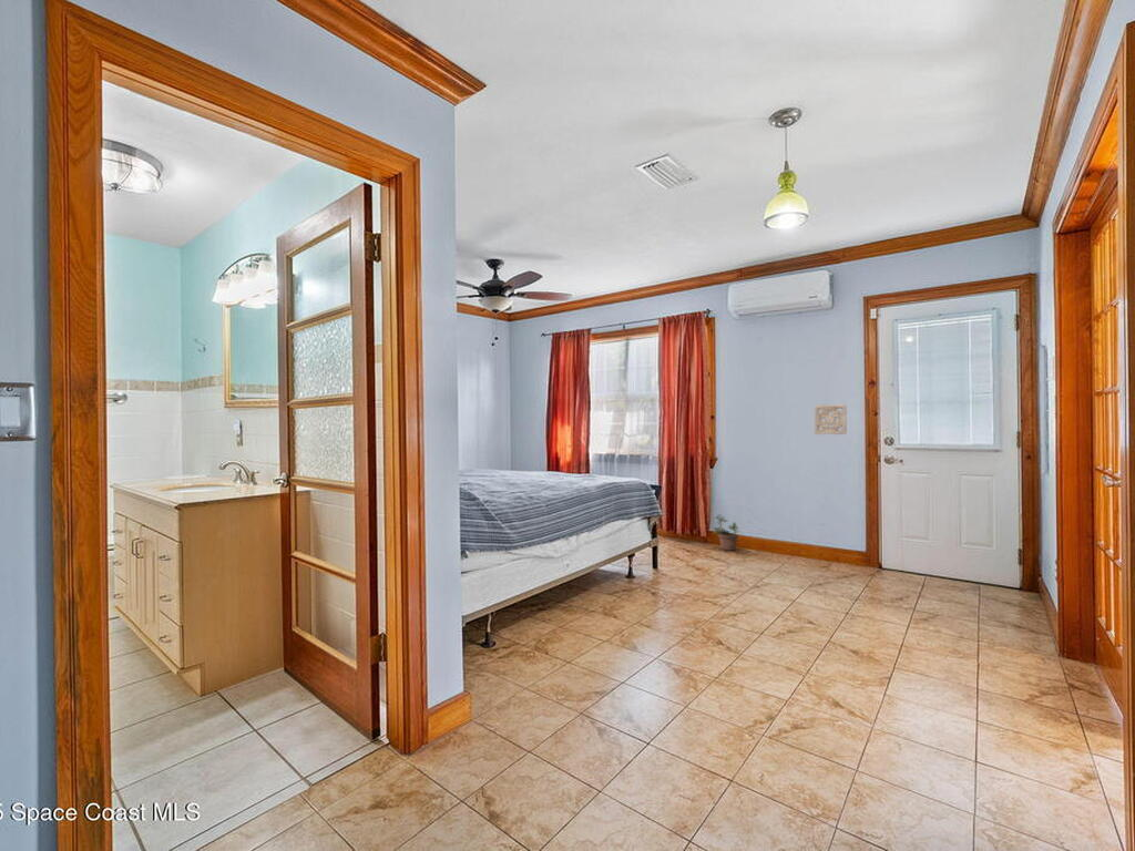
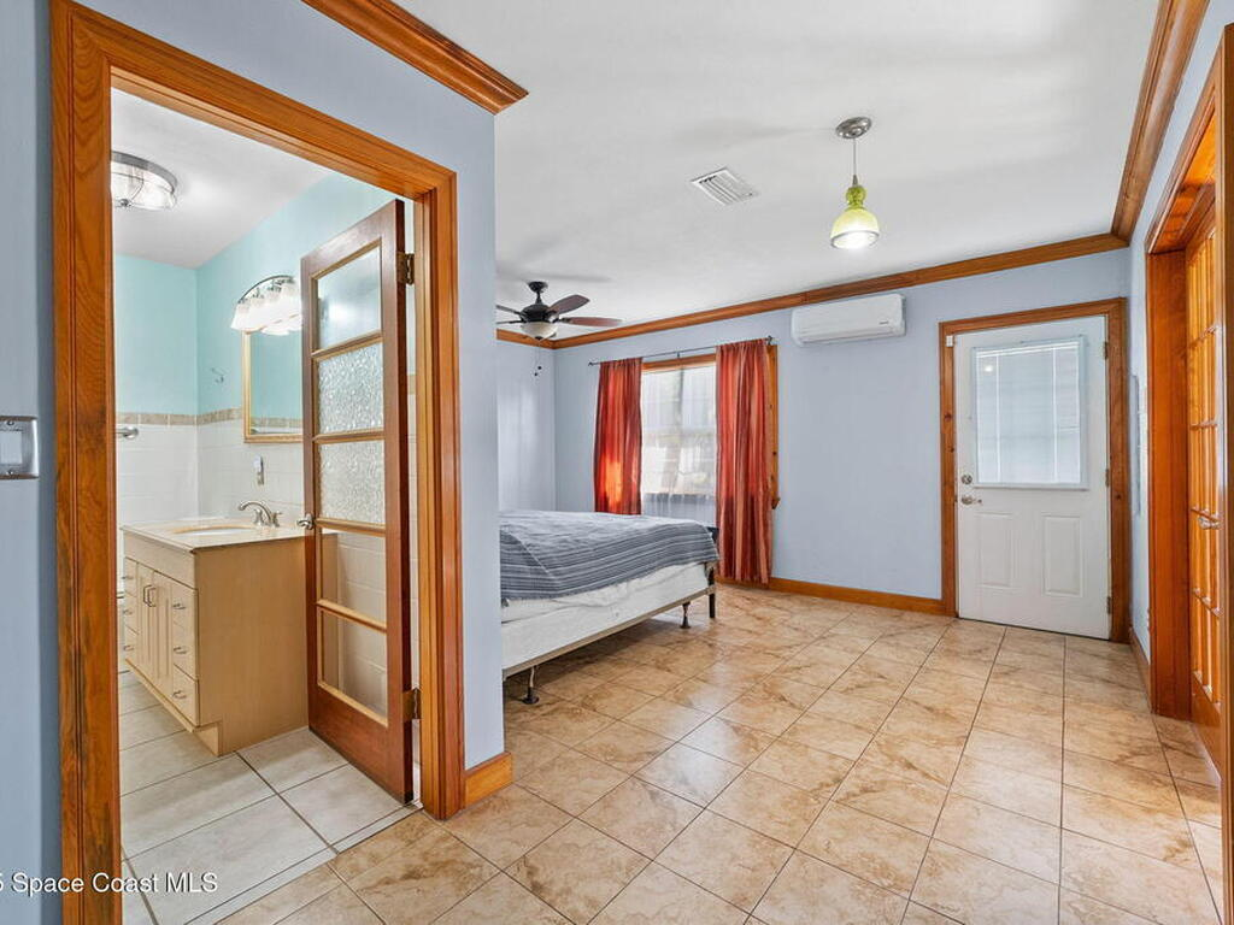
- wall ornament [814,403,848,435]
- potted plant [712,512,742,552]
